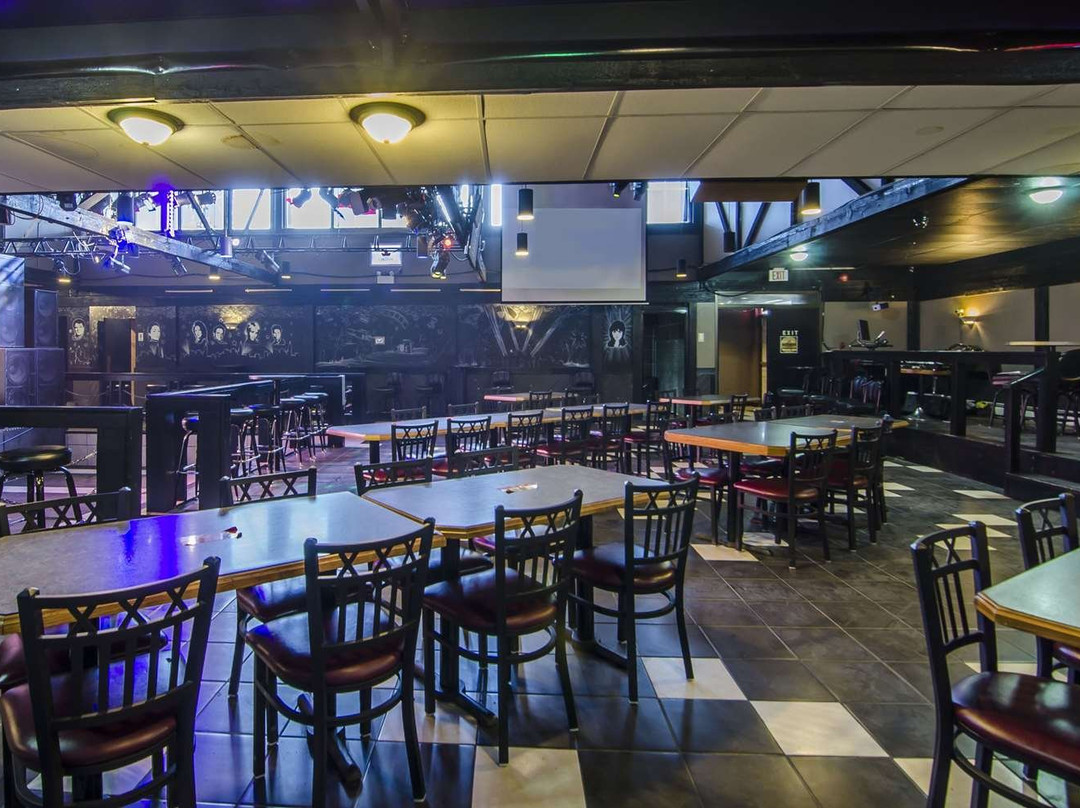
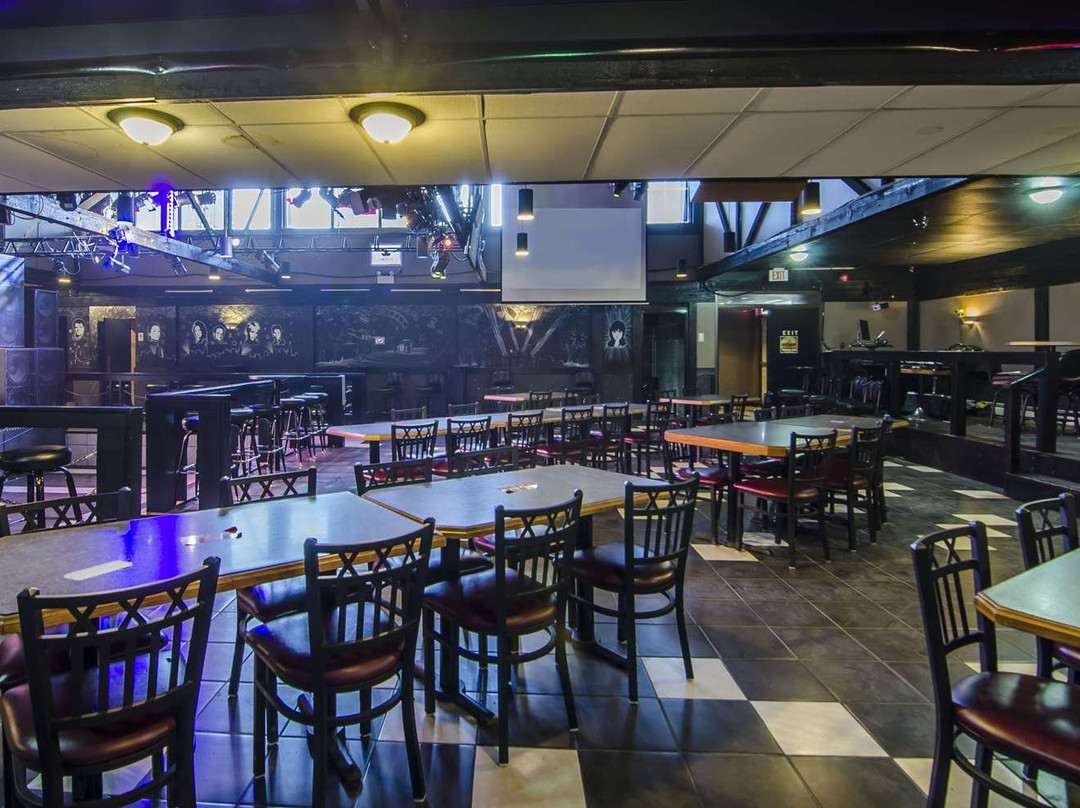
+ smartphone [63,560,133,581]
